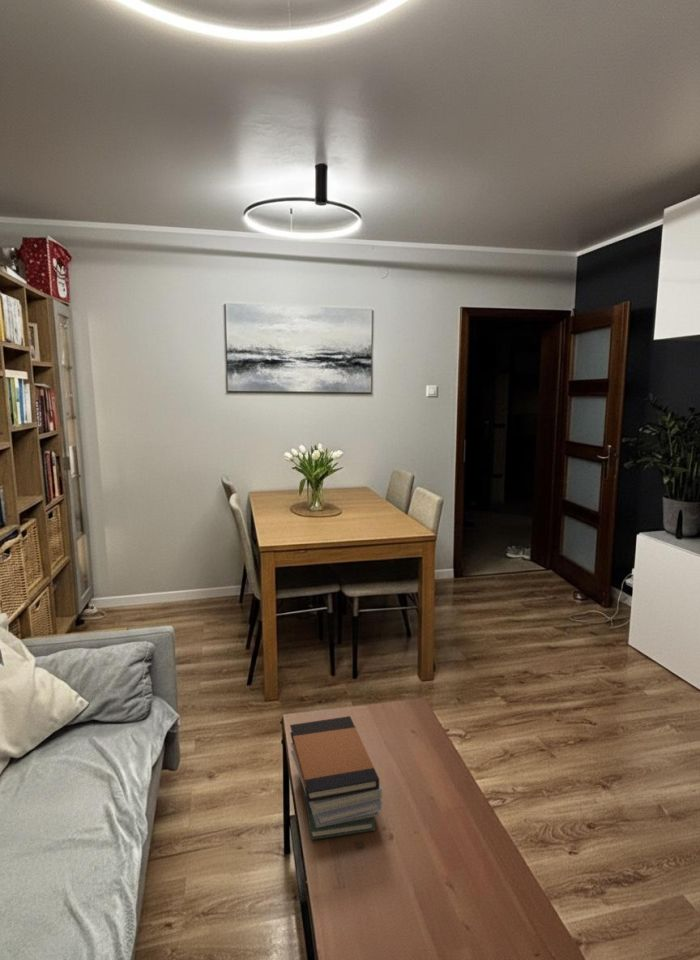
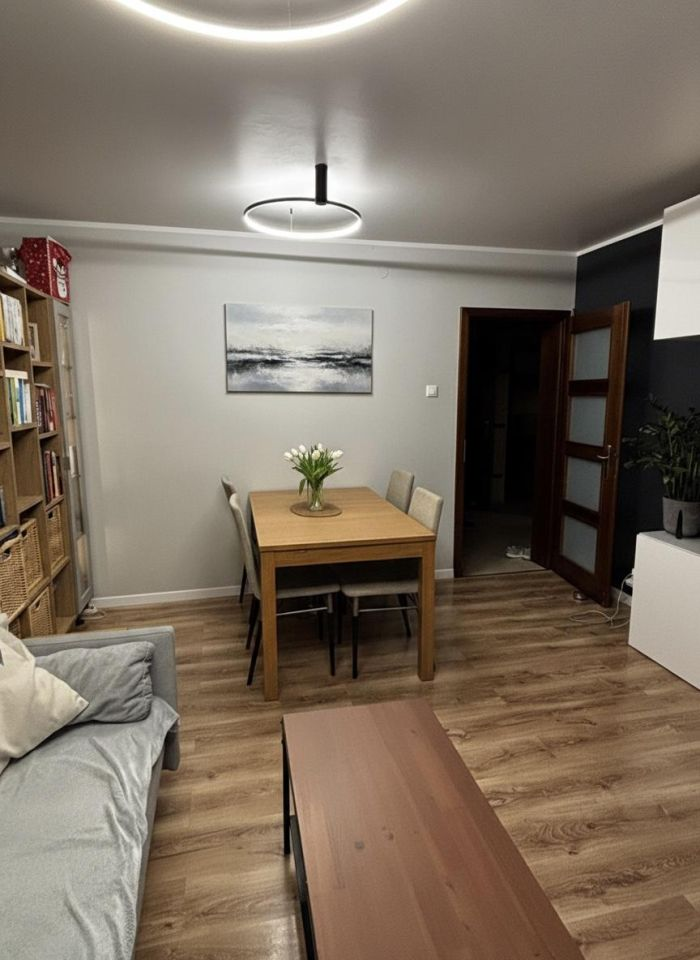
- book stack [289,715,383,841]
